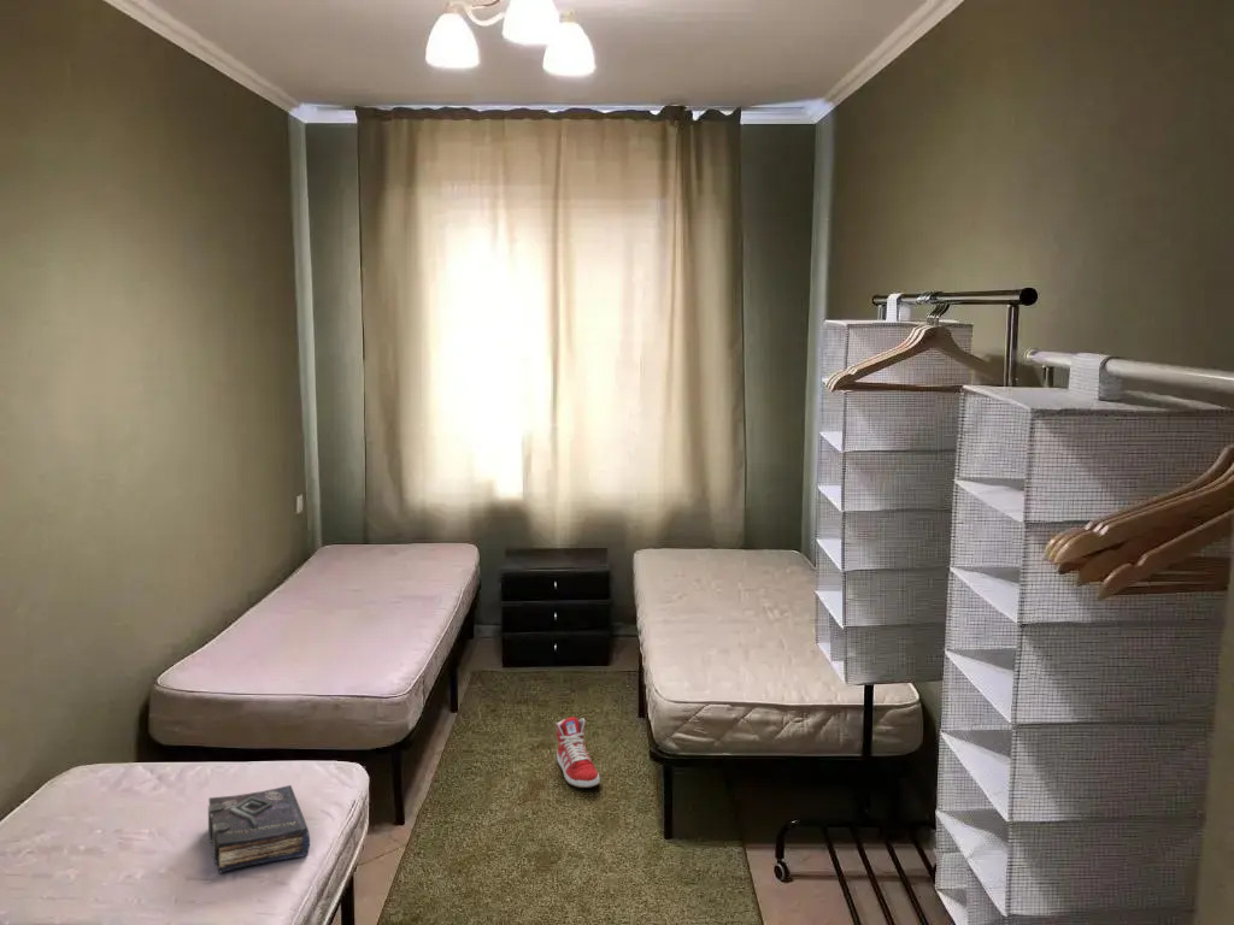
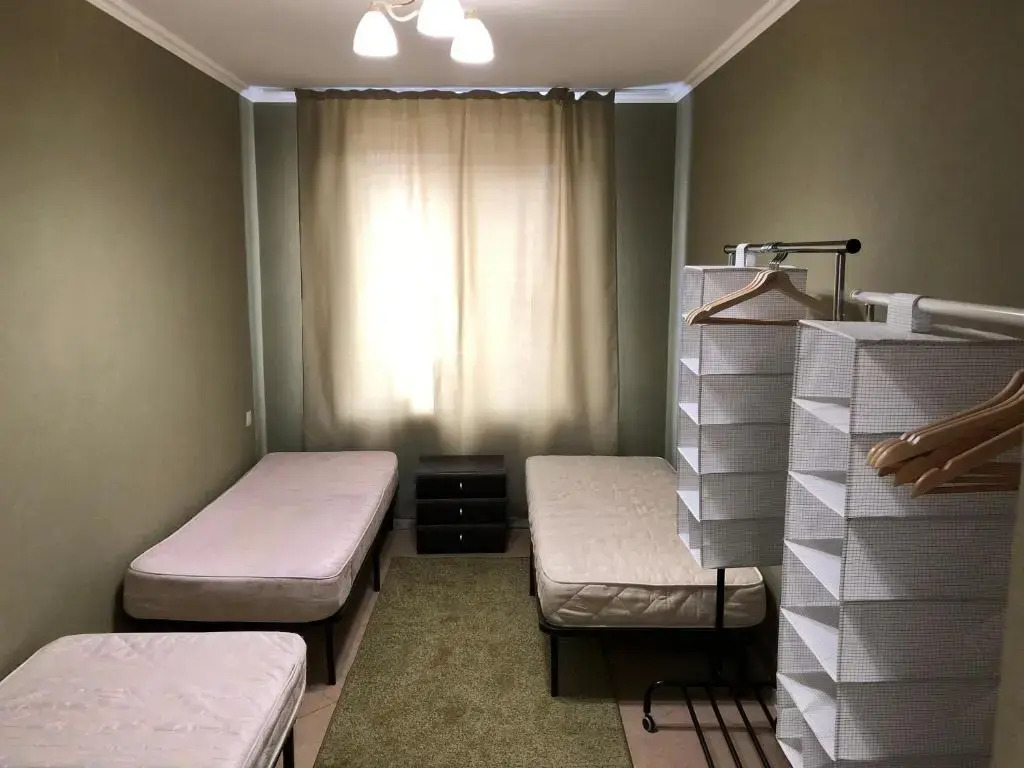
- sneaker [554,715,601,789]
- book [207,784,311,874]
